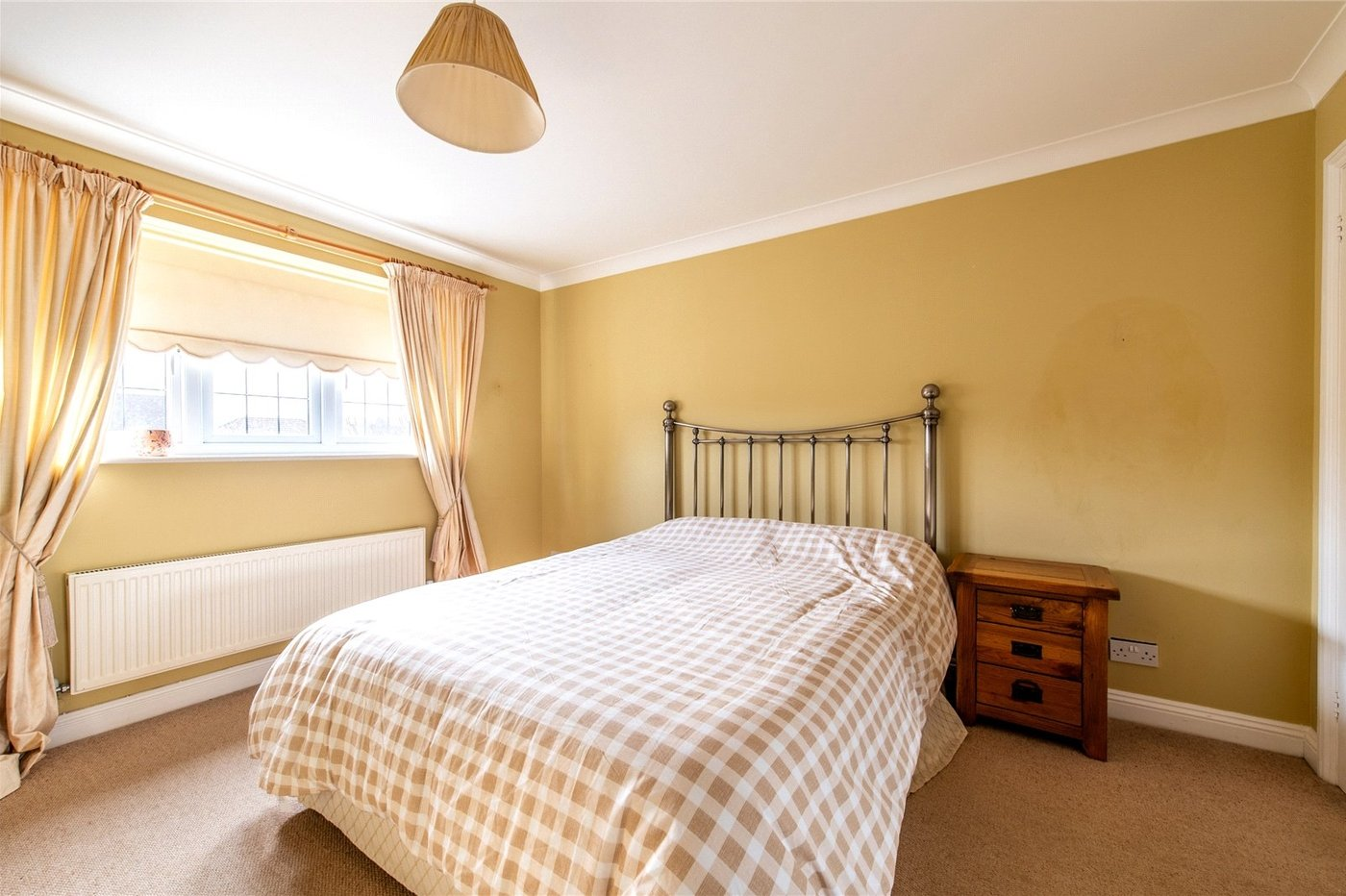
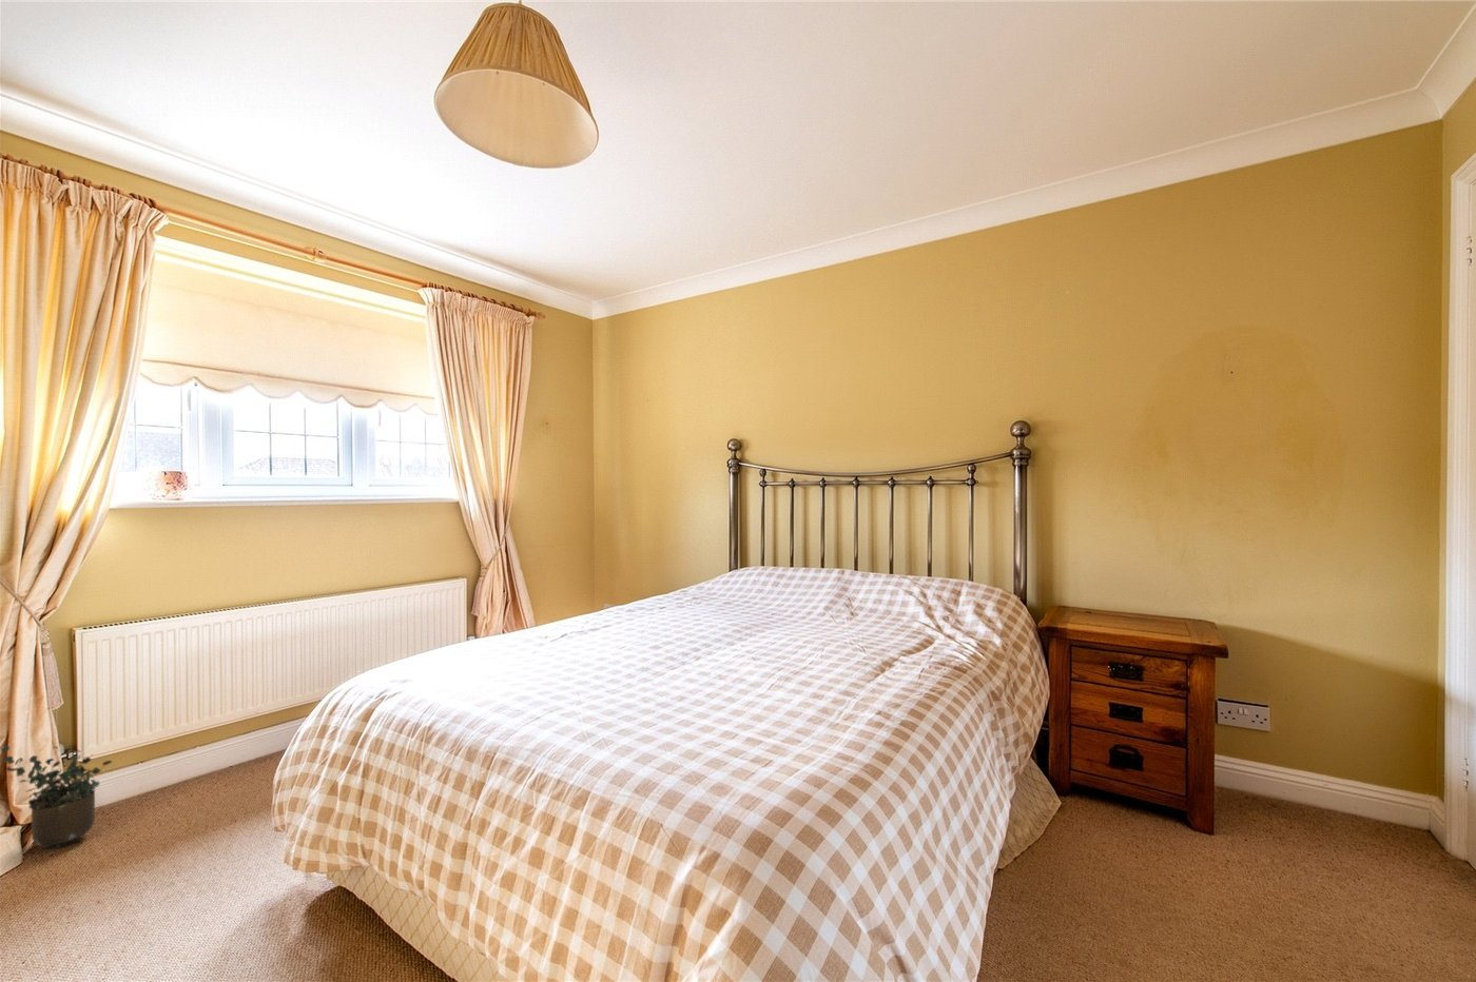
+ potted plant [0,744,113,849]
